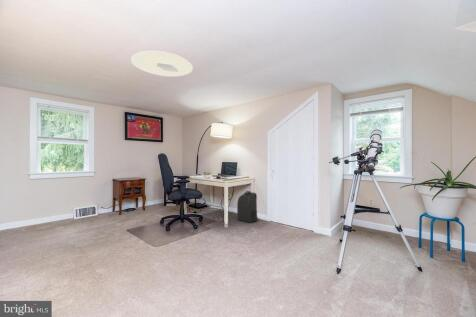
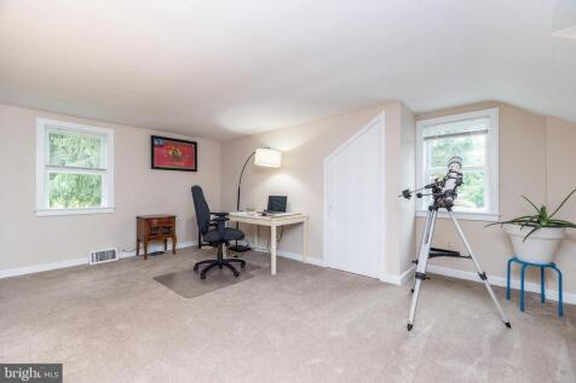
- ceiling light [130,50,194,78]
- backpack [236,190,259,224]
